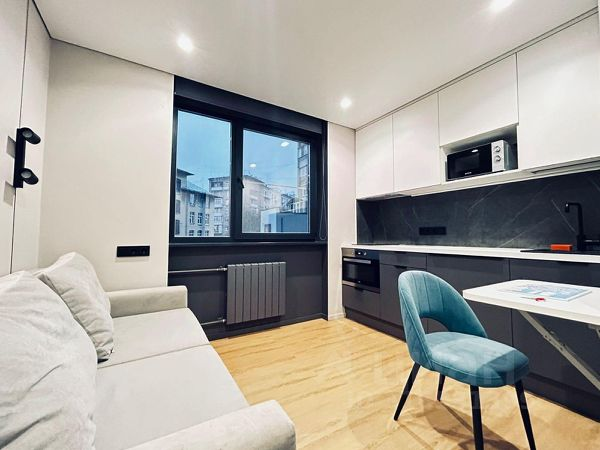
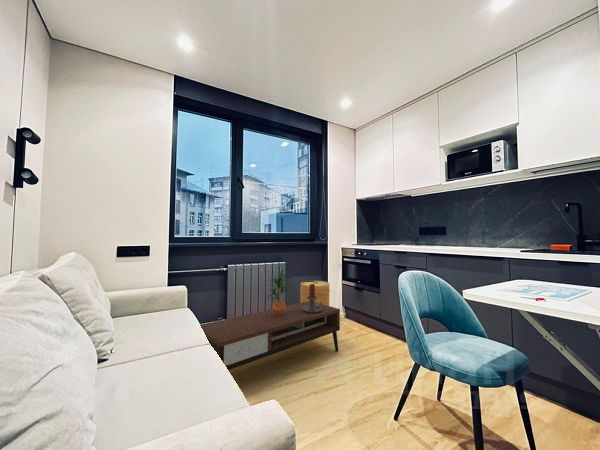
+ basket [299,280,331,306]
+ coffee table [199,301,341,371]
+ potted plant [266,267,292,316]
+ candle holder [302,284,322,313]
